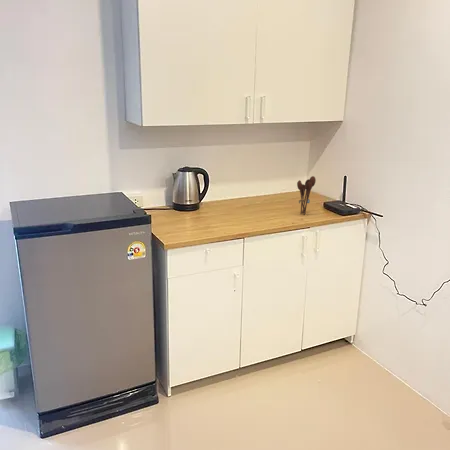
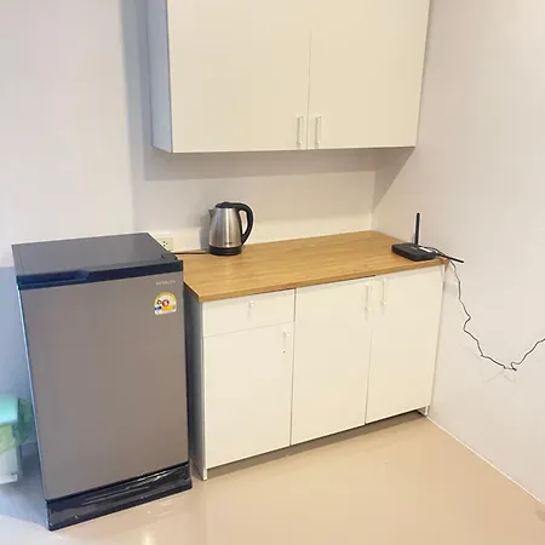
- utensil holder [296,175,317,215]
